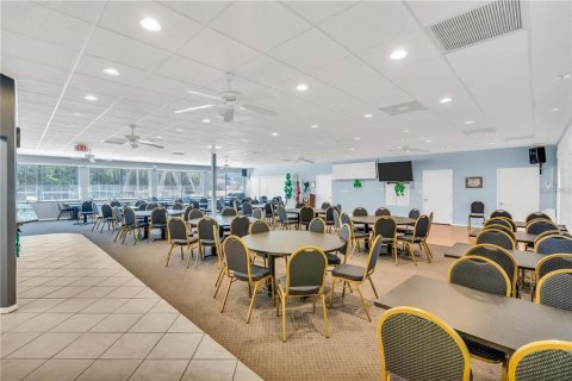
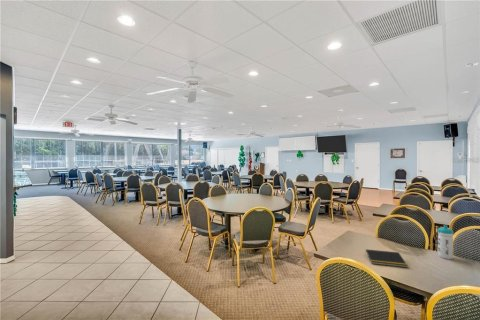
+ water bottle [437,224,455,260]
+ notepad [364,248,409,268]
